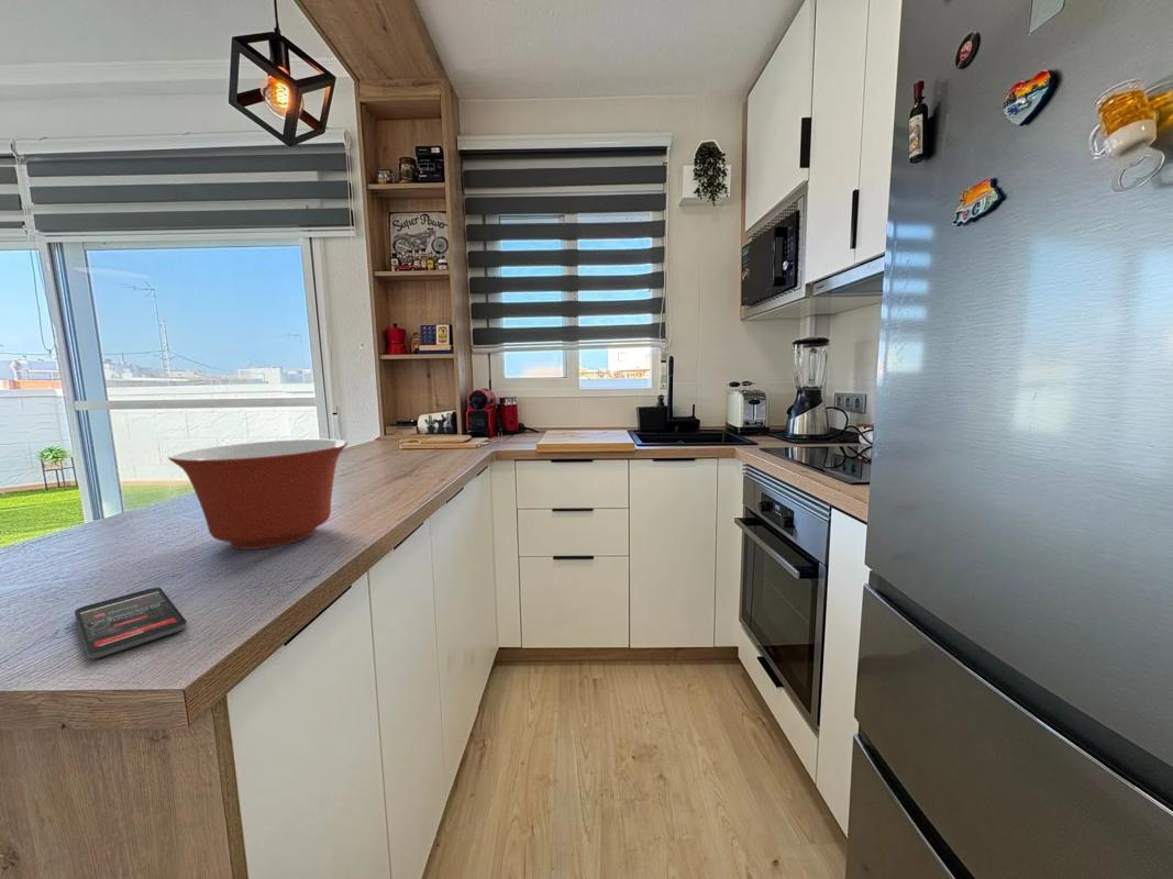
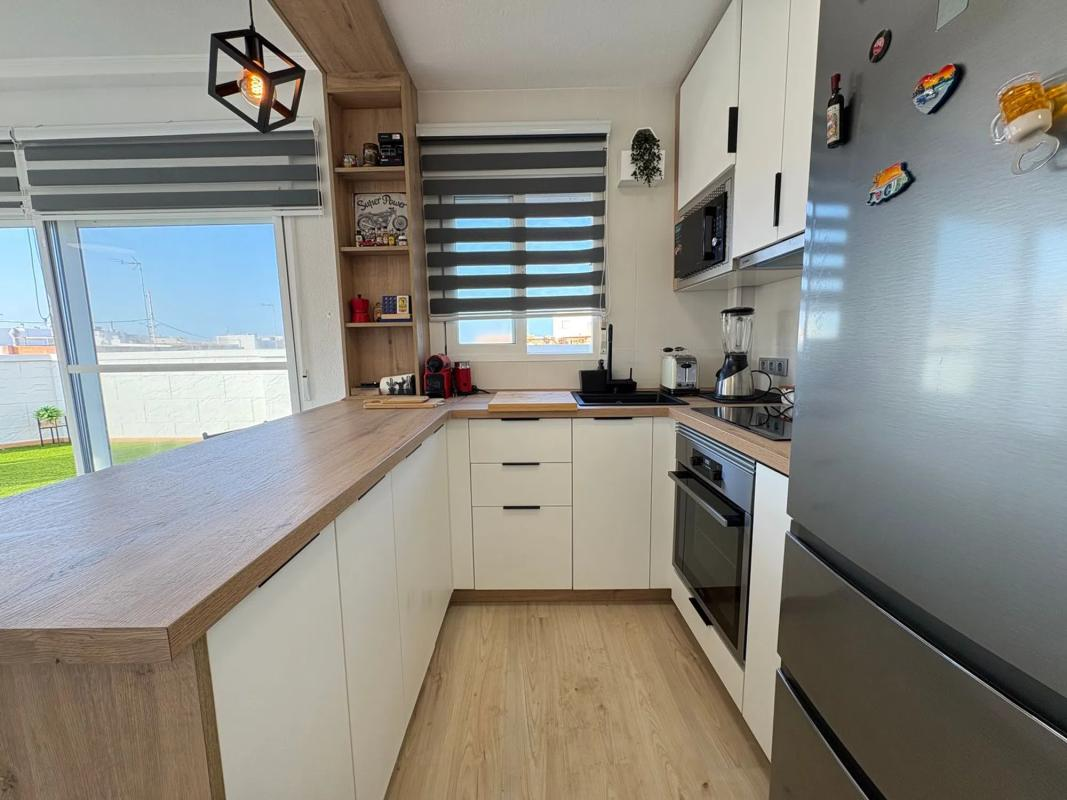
- smartphone [74,587,188,660]
- mixing bowl [167,437,348,550]
